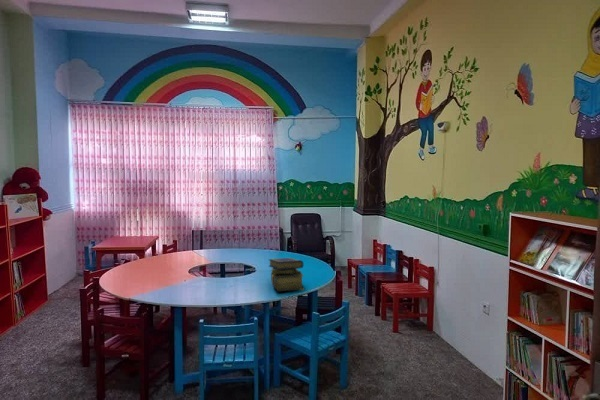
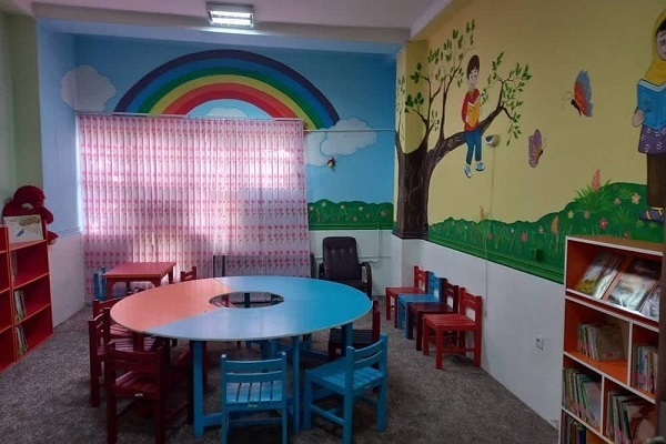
- stack of books [268,257,305,292]
